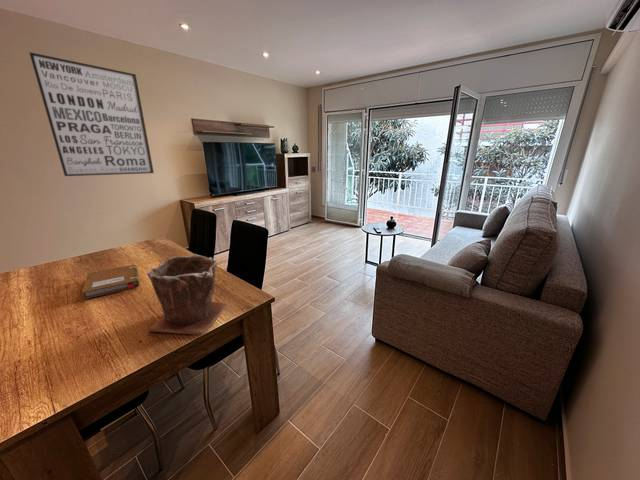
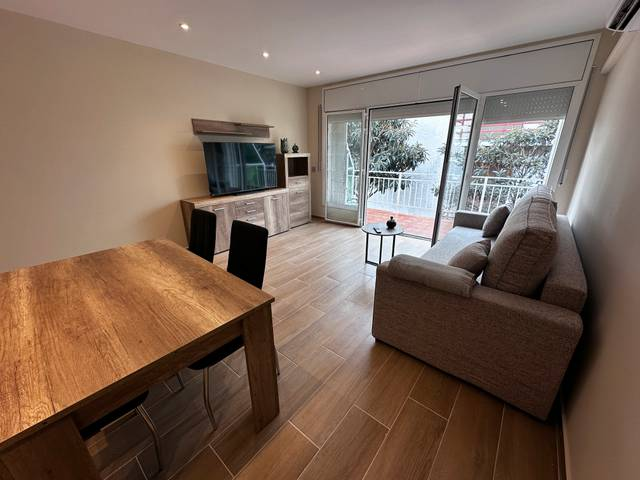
- wall art [28,51,155,177]
- notebook [81,264,140,300]
- plant pot [146,253,229,336]
